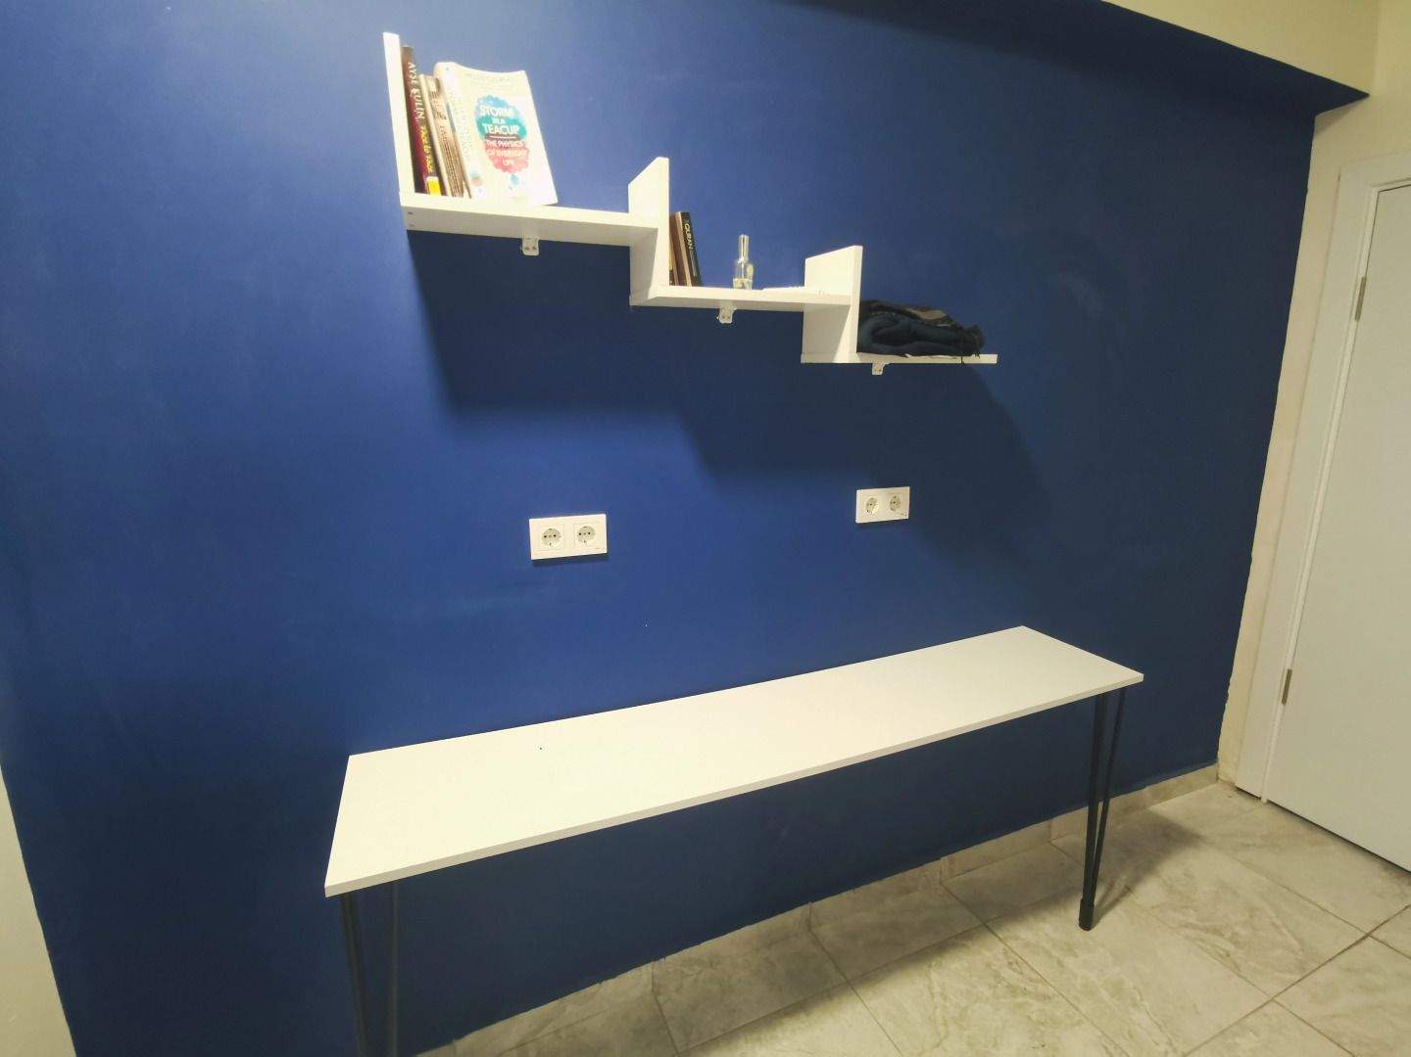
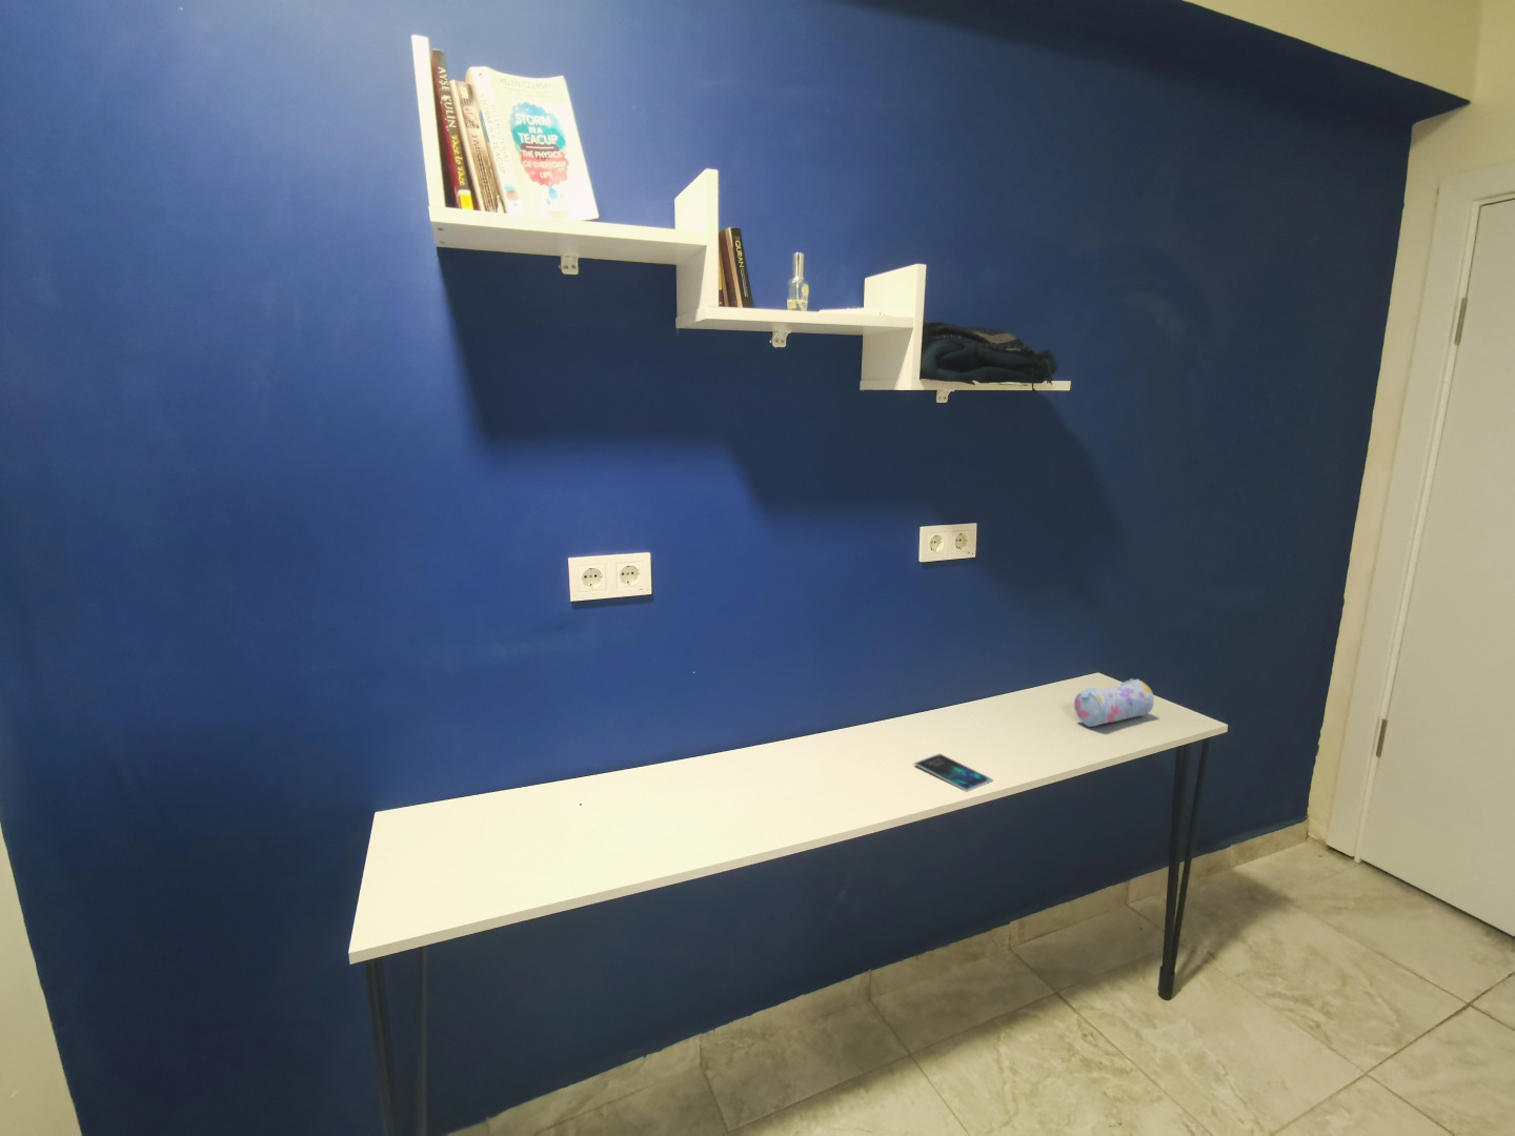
+ smartphone [914,752,994,794]
+ pencil case [1074,678,1155,728]
